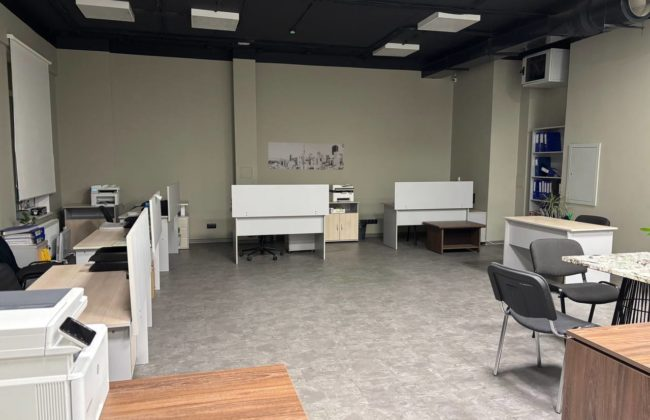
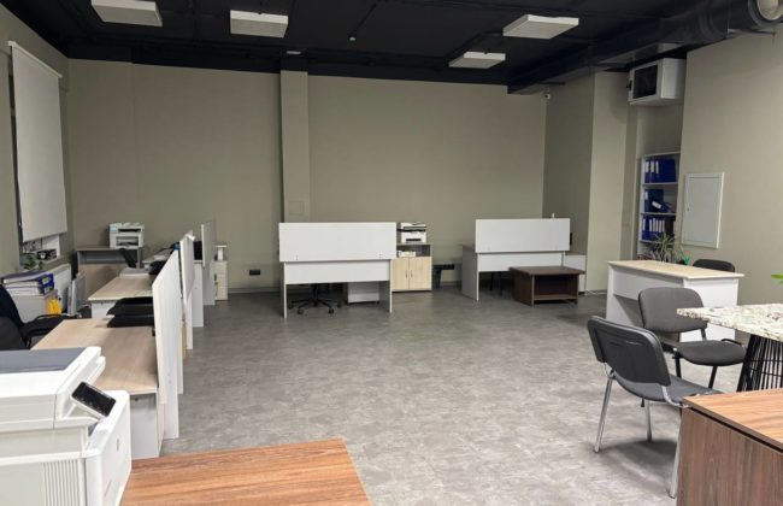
- wall art [267,141,345,171]
